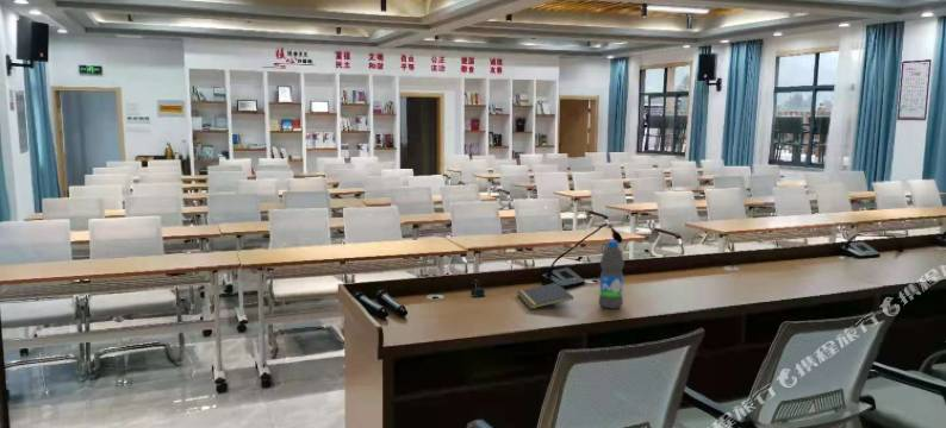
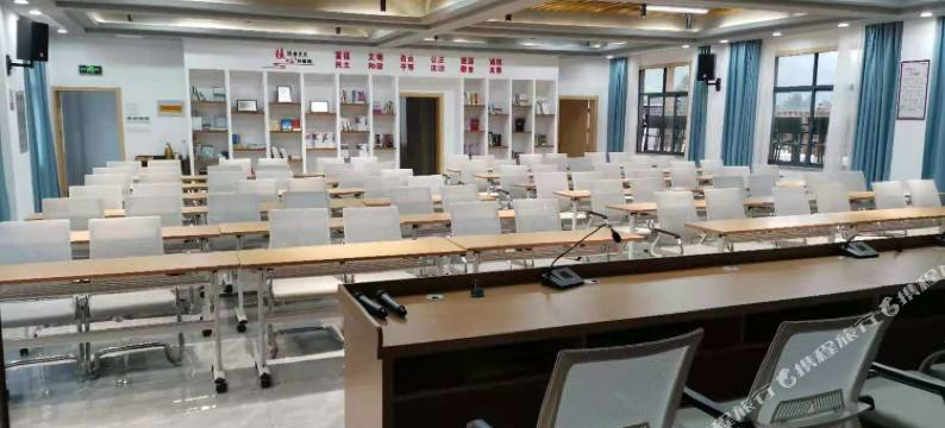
- water bottle [598,239,626,310]
- notepad [516,282,574,310]
